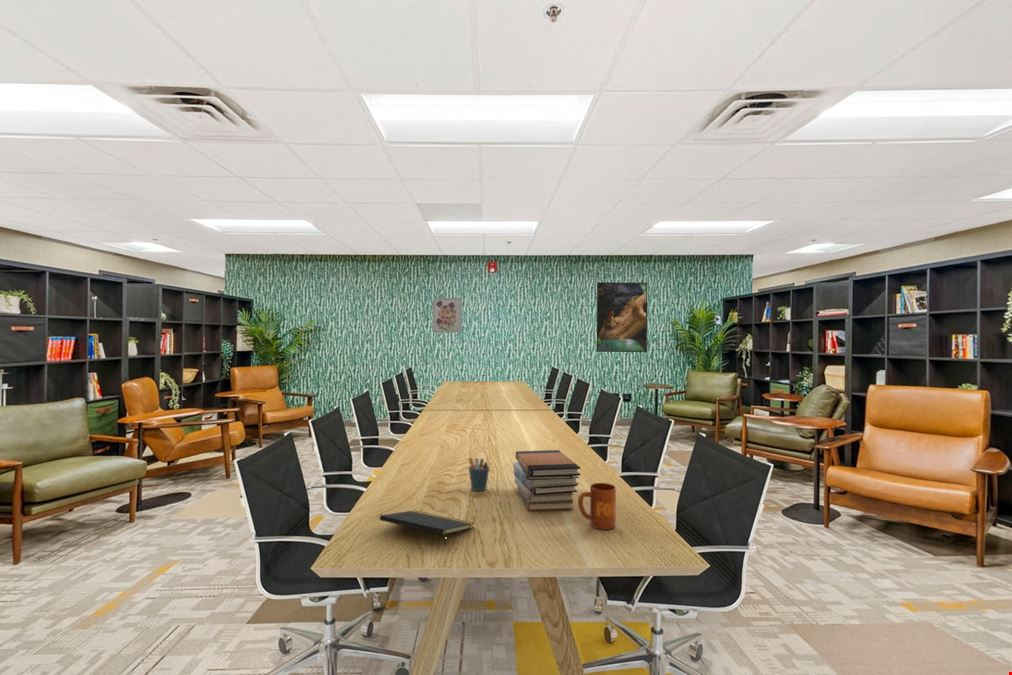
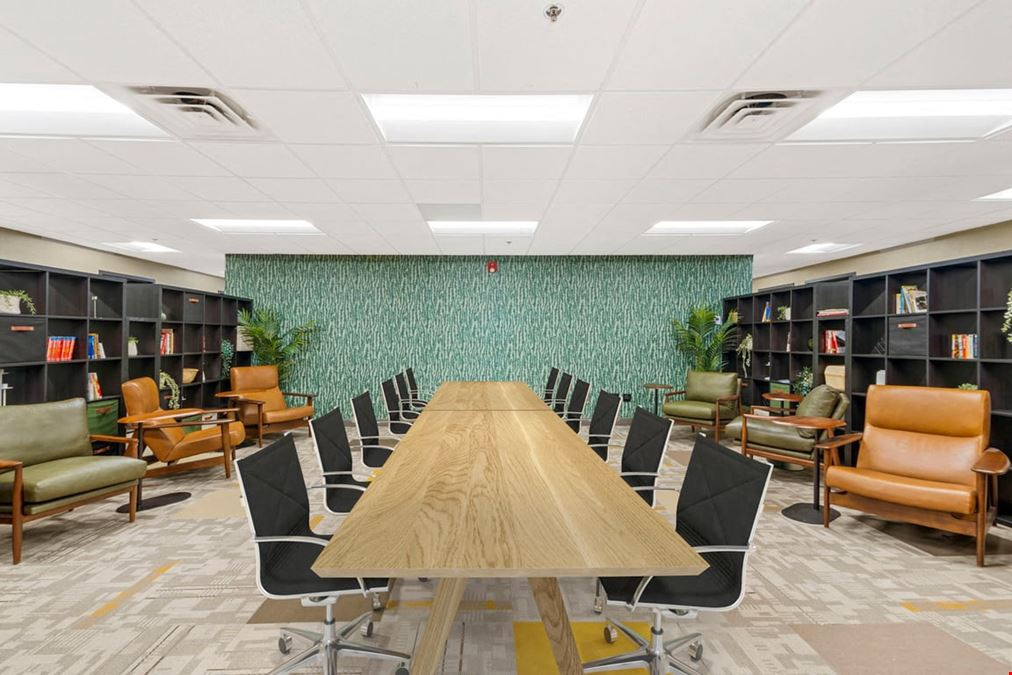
- mug [577,482,617,530]
- pen holder [468,457,490,492]
- wall art [432,297,463,334]
- book stack [512,449,582,512]
- notepad [379,509,475,547]
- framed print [596,281,648,353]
